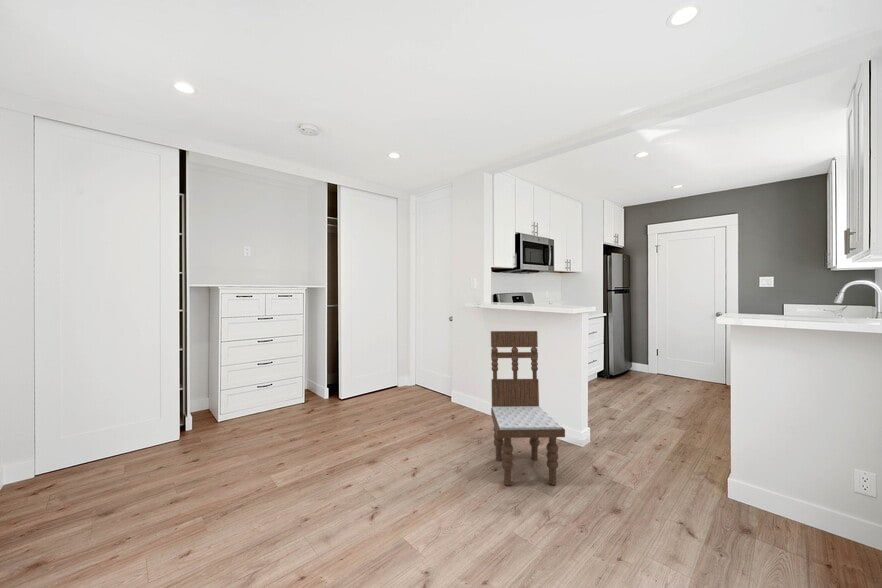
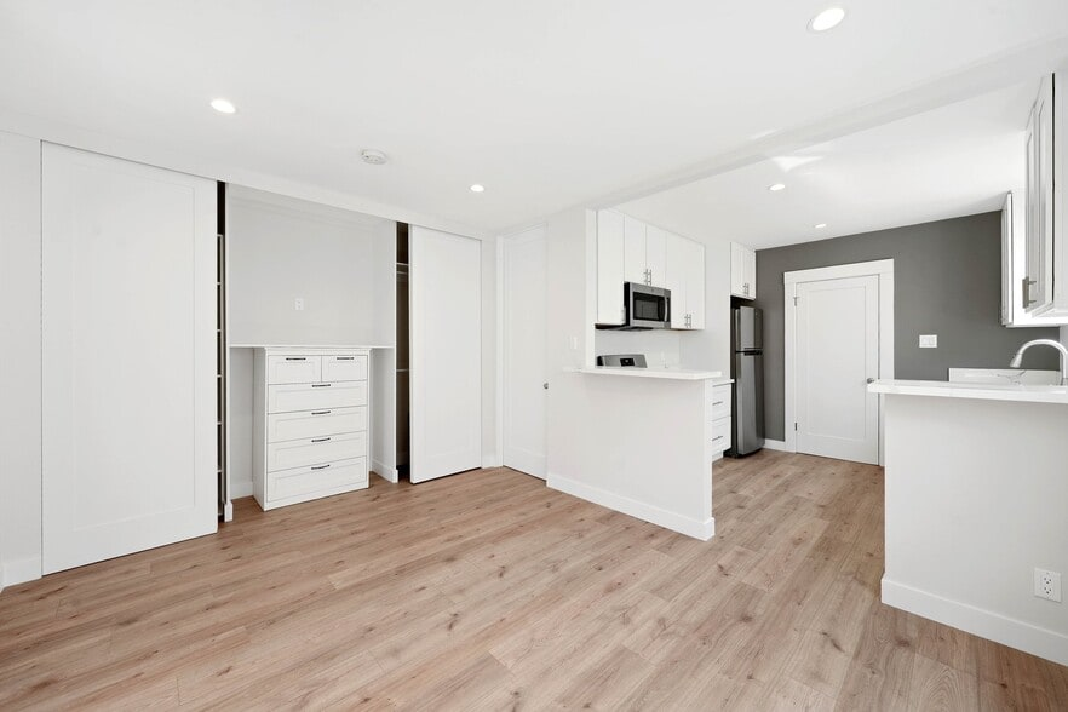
- dining chair [490,330,566,487]
